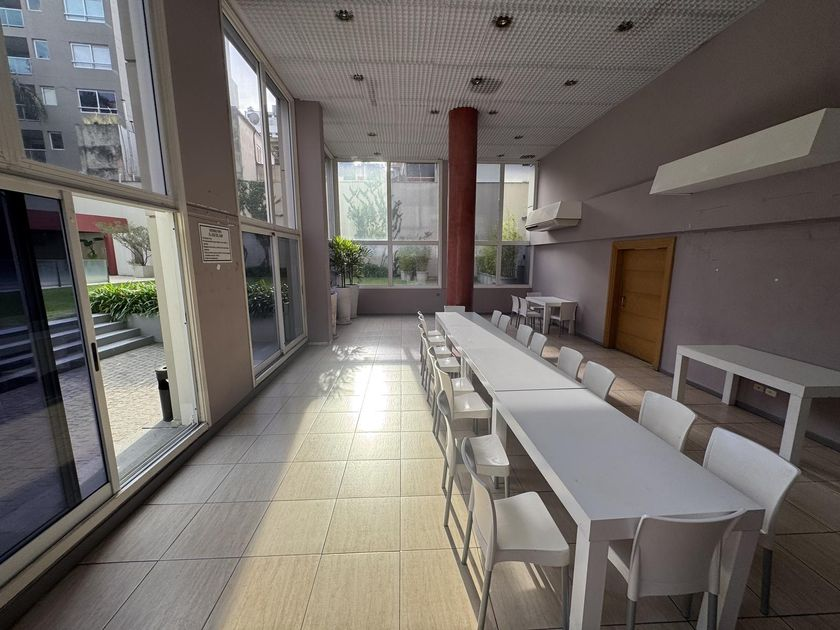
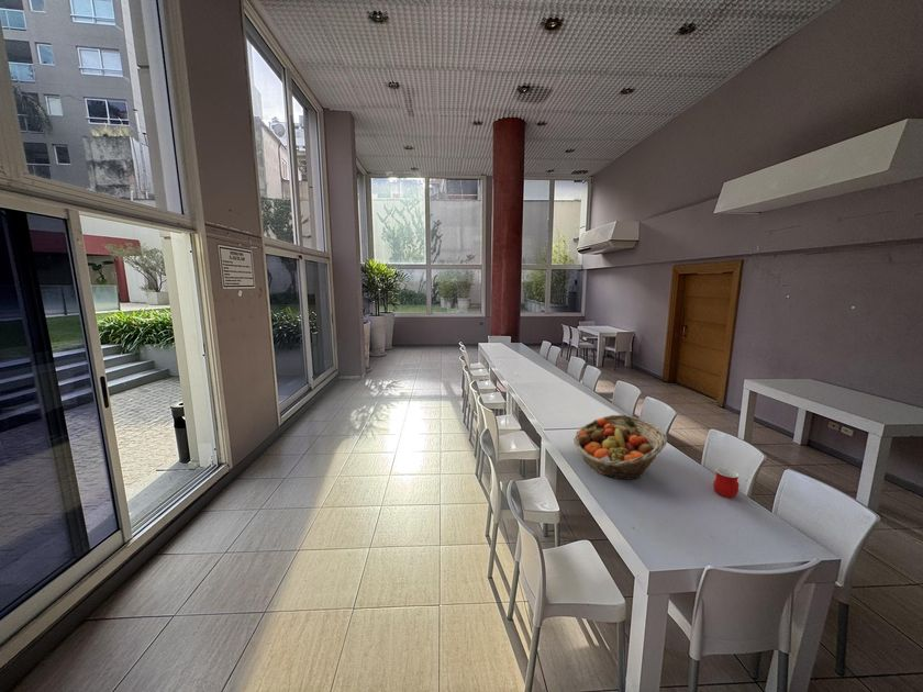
+ fruit basket [572,413,668,481]
+ mug [712,467,741,499]
